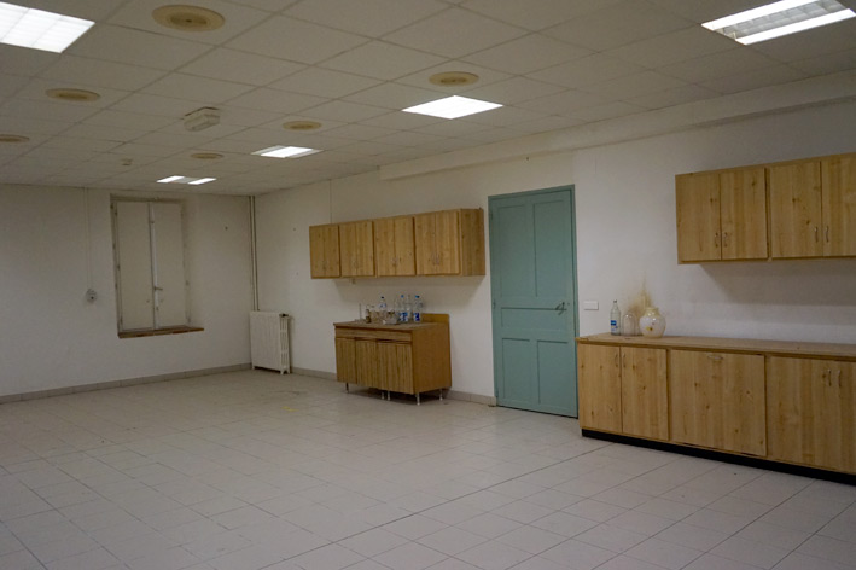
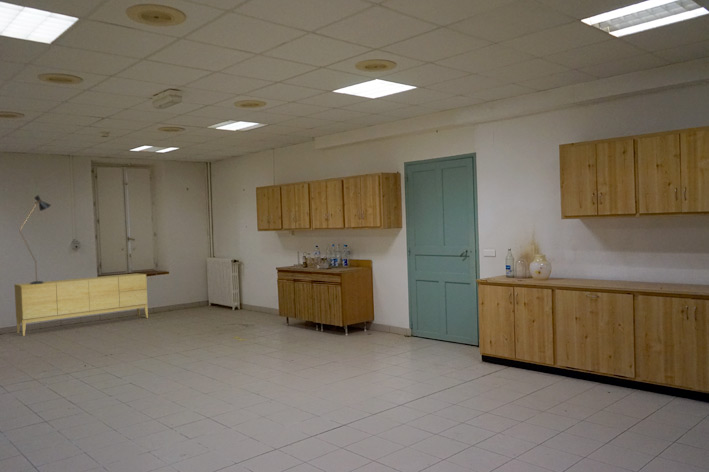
+ sideboard [13,272,149,337]
+ lamp [19,195,52,284]
